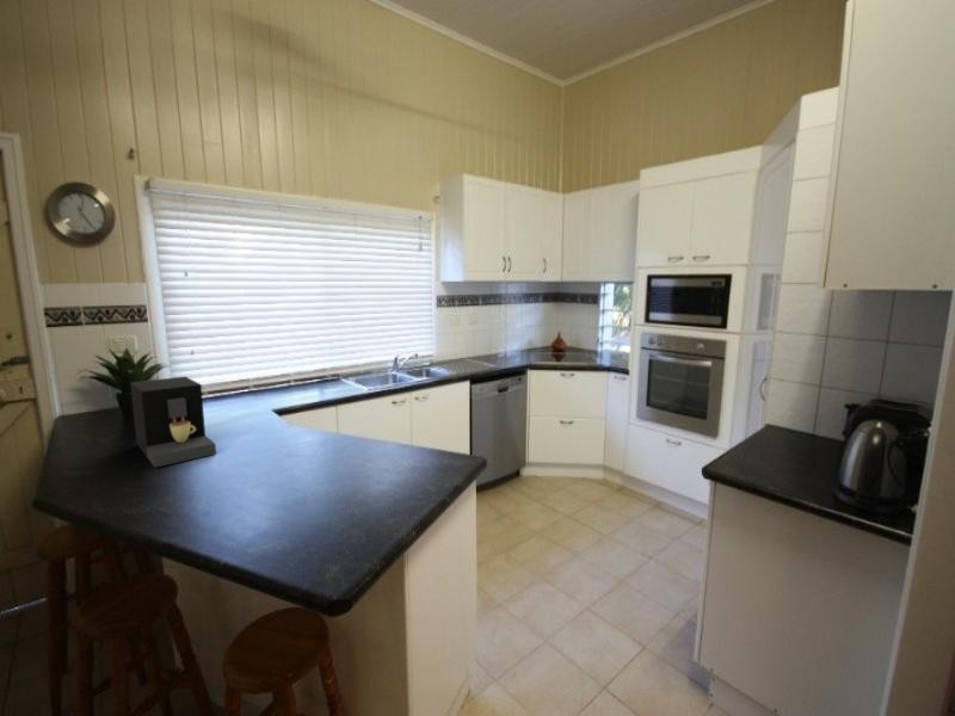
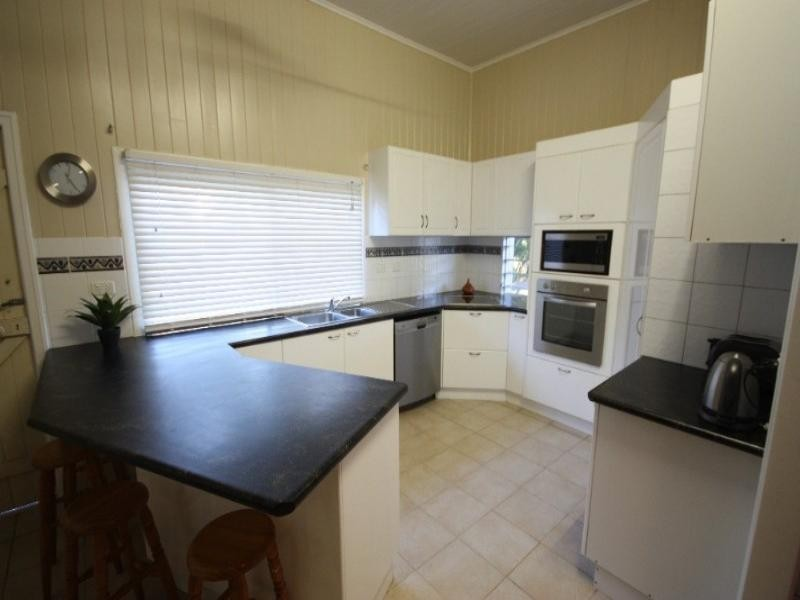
- coffee maker [129,376,217,469]
